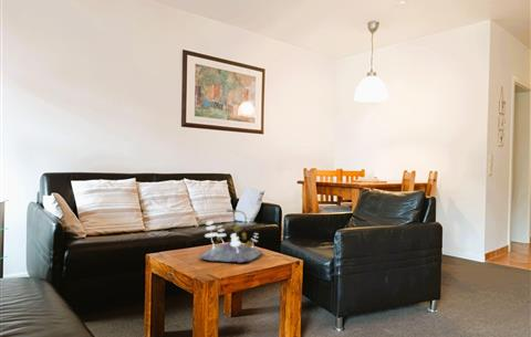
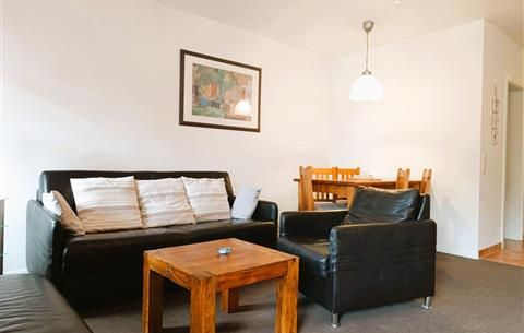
- plant [199,208,263,263]
